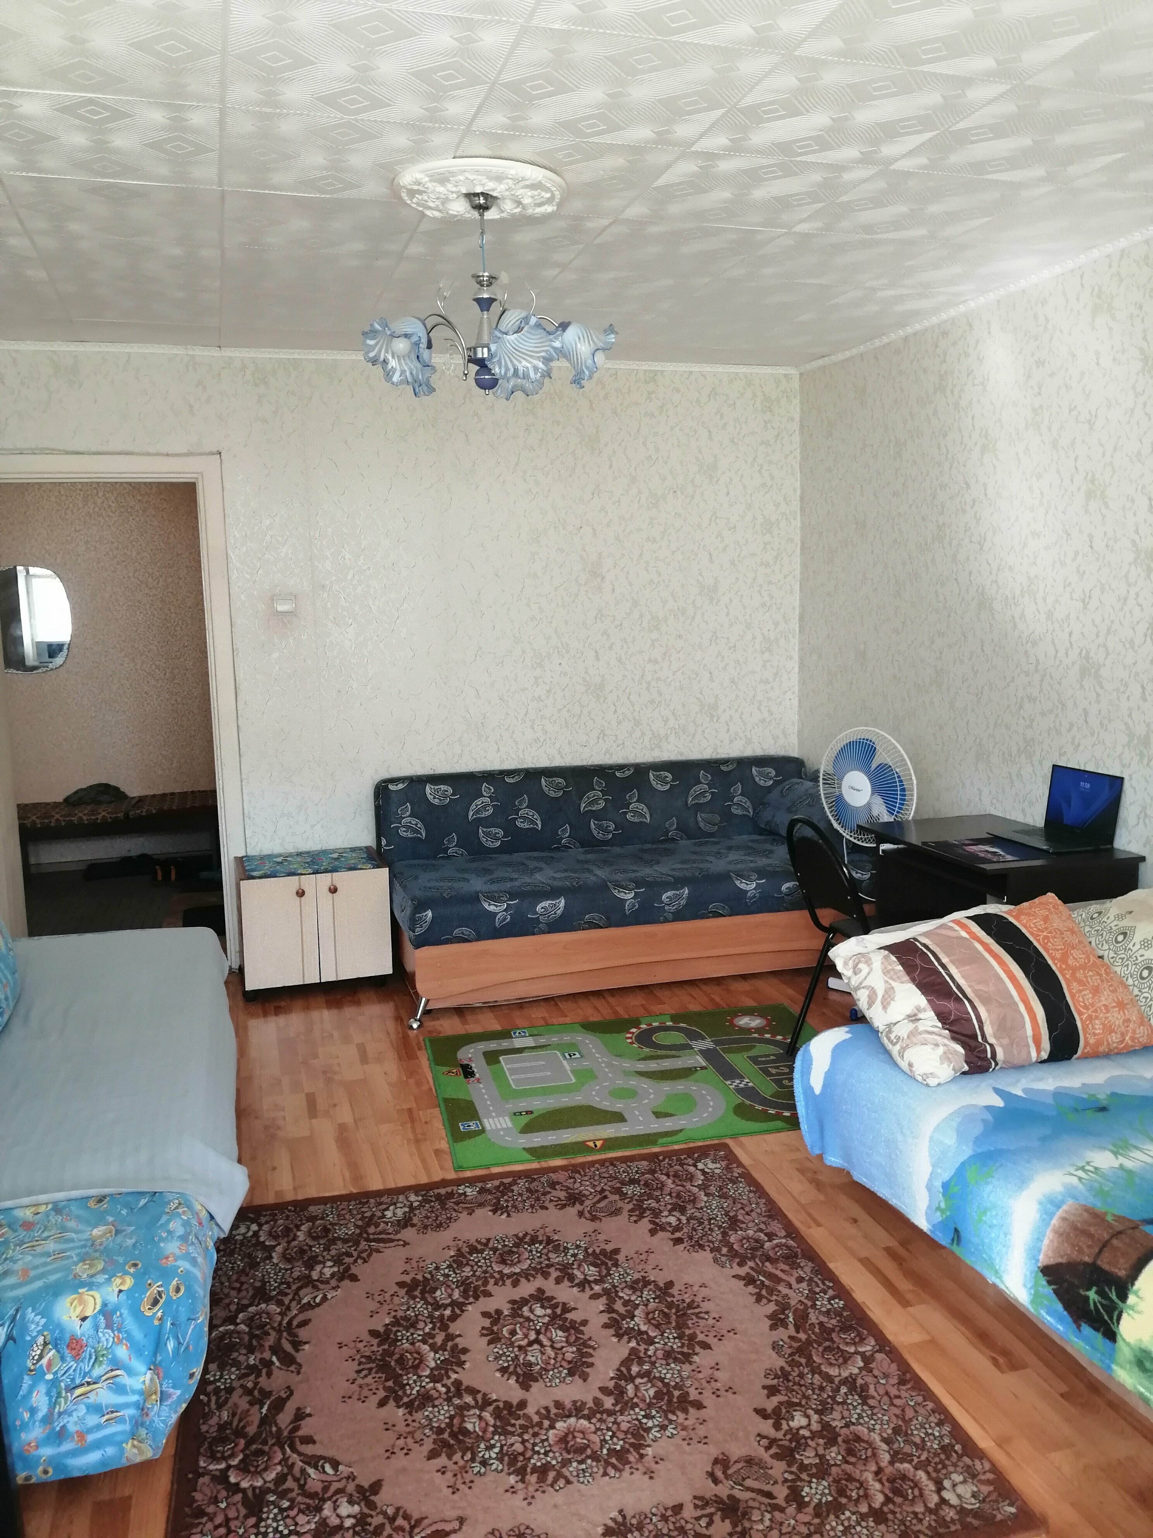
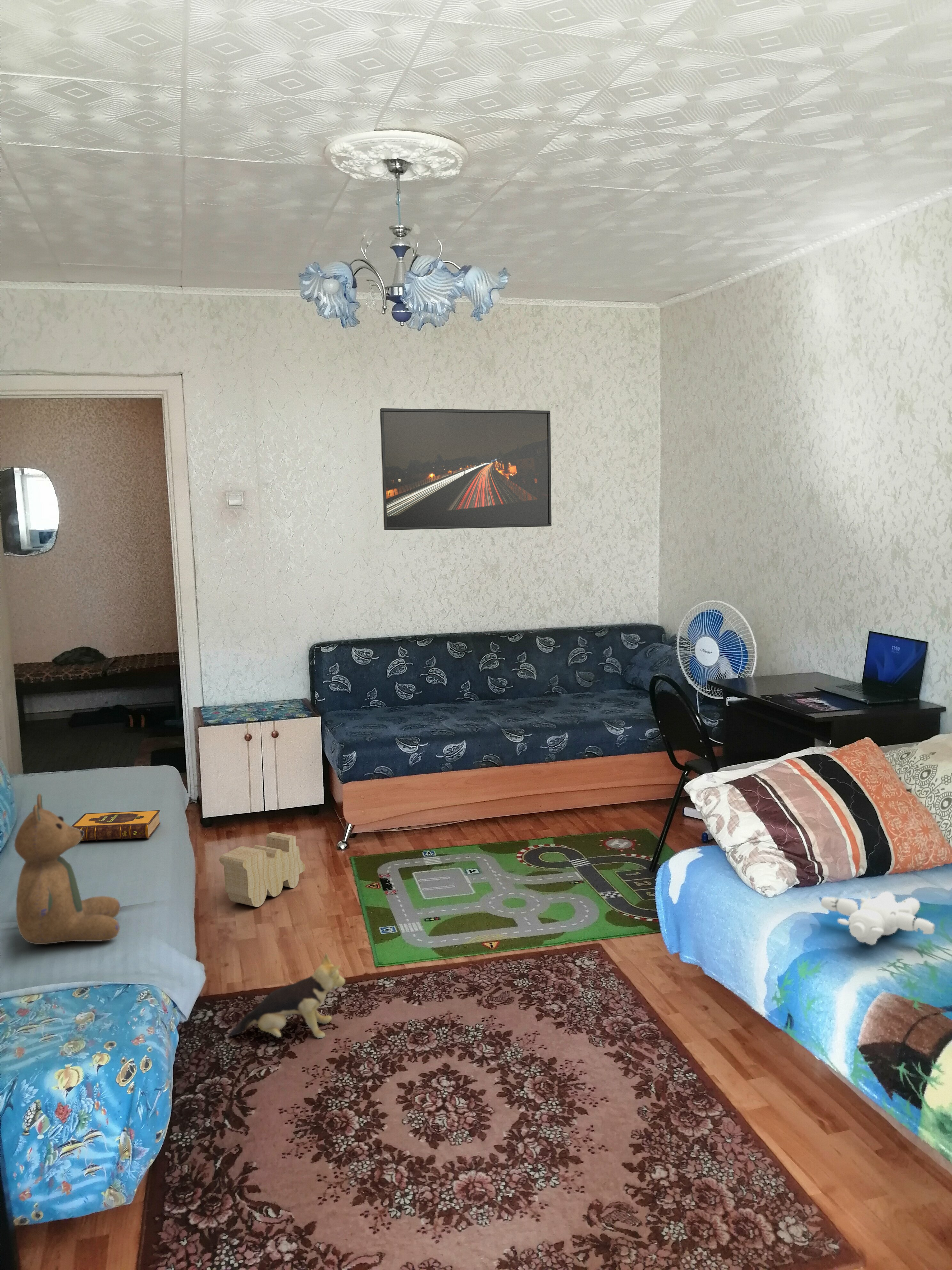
+ plush toy [228,953,345,1039]
+ hardback book [71,810,161,841]
+ teddy bear [14,793,121,944]
+ toy train [219,832,306,907]
+ teddy bear [821,891,935,945]
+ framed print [380,408,552,531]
